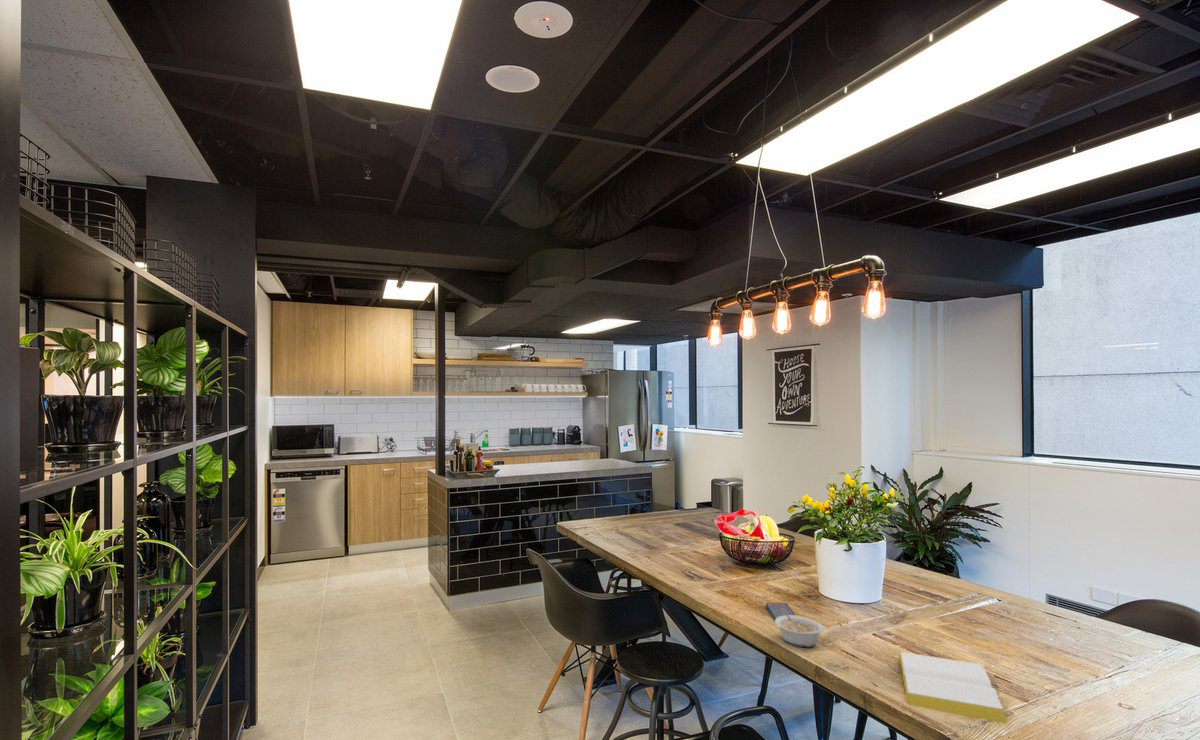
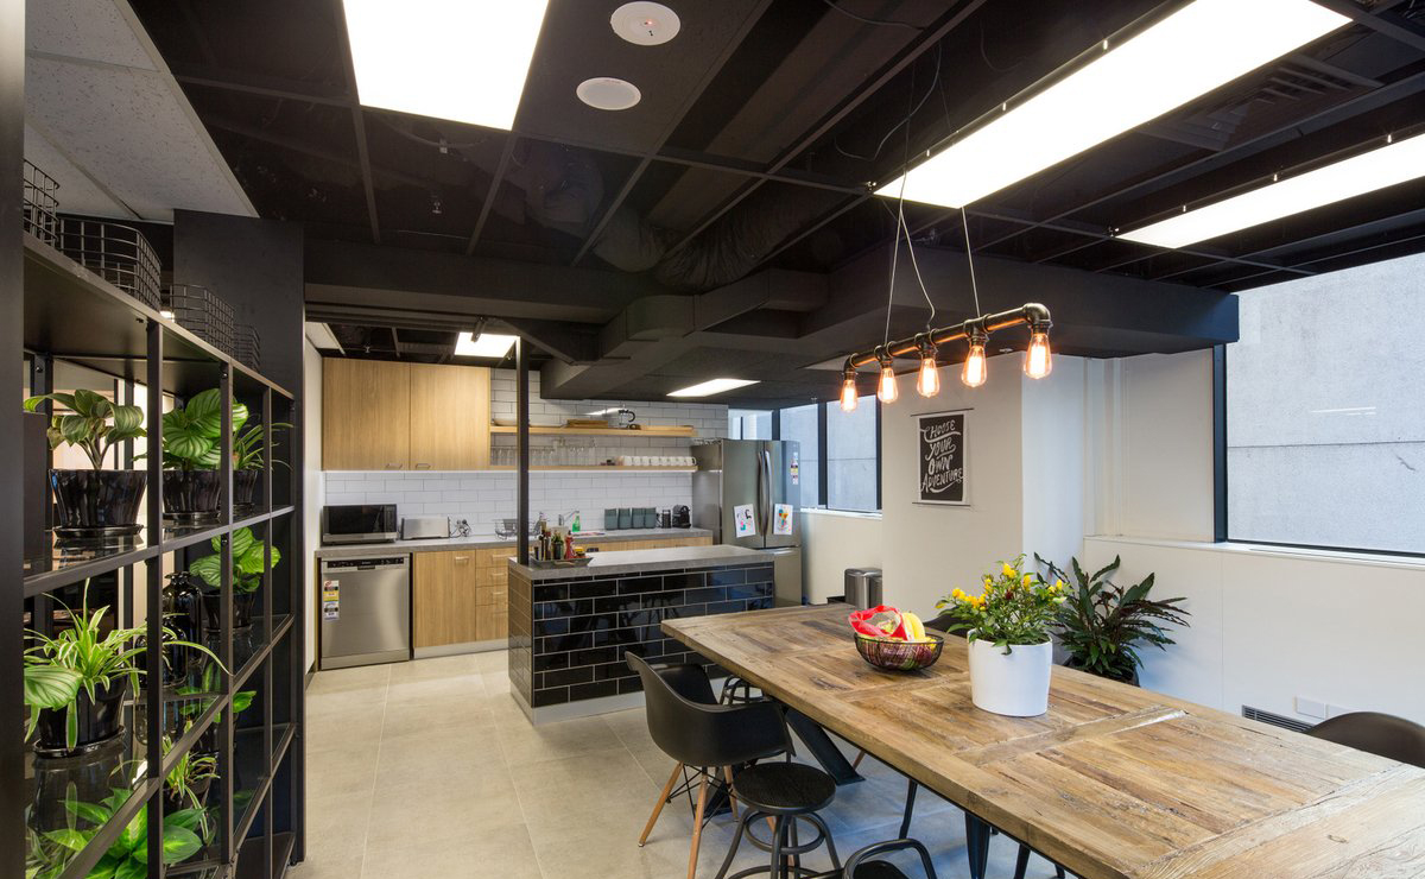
- legume [774,609,825,648]
- smartphone [765,602,797,621]
- notepad [898,651,1008,725]
